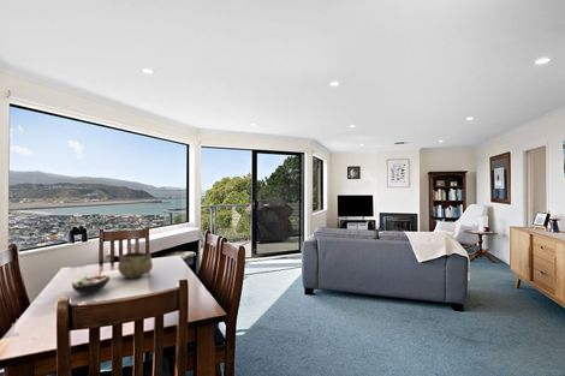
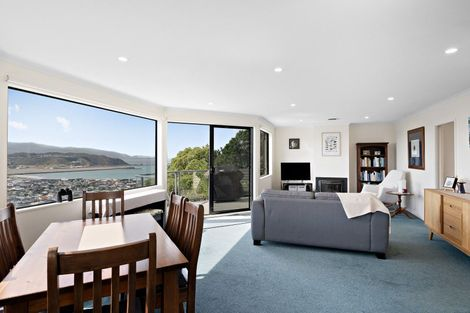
- decorative bowl [117,251,154,279]
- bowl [71,274,111,296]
